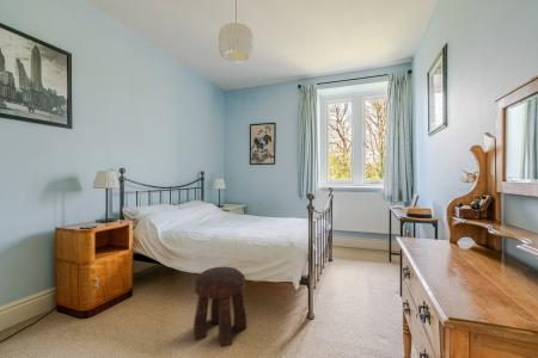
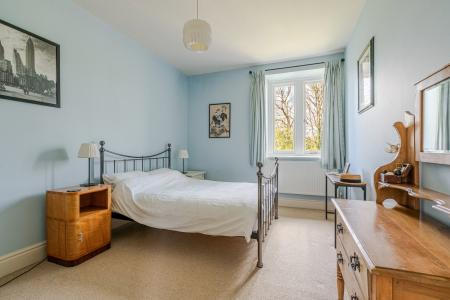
- stool [192,266,247,348]
